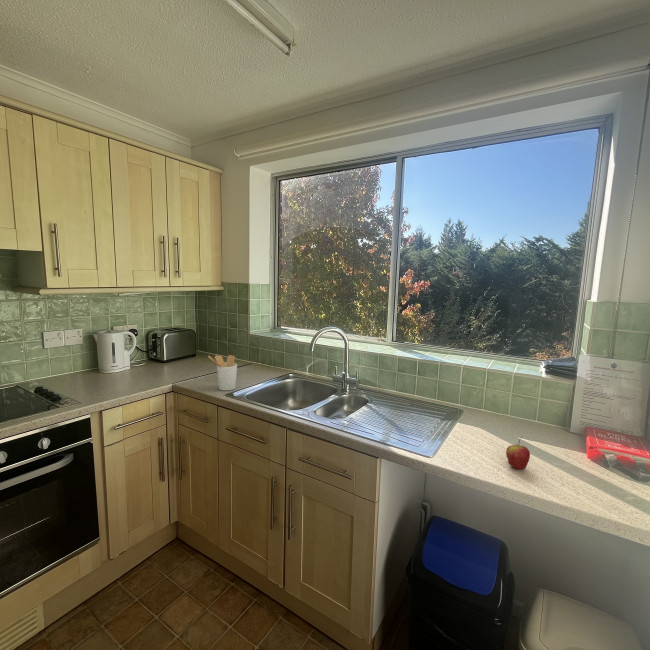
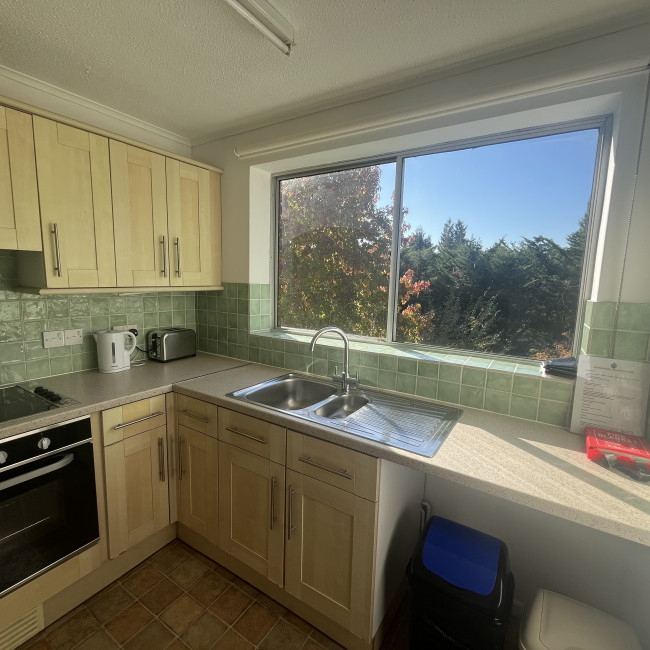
- utensil holder [207,354,238,391]
- fruit [505,436,531,470]
